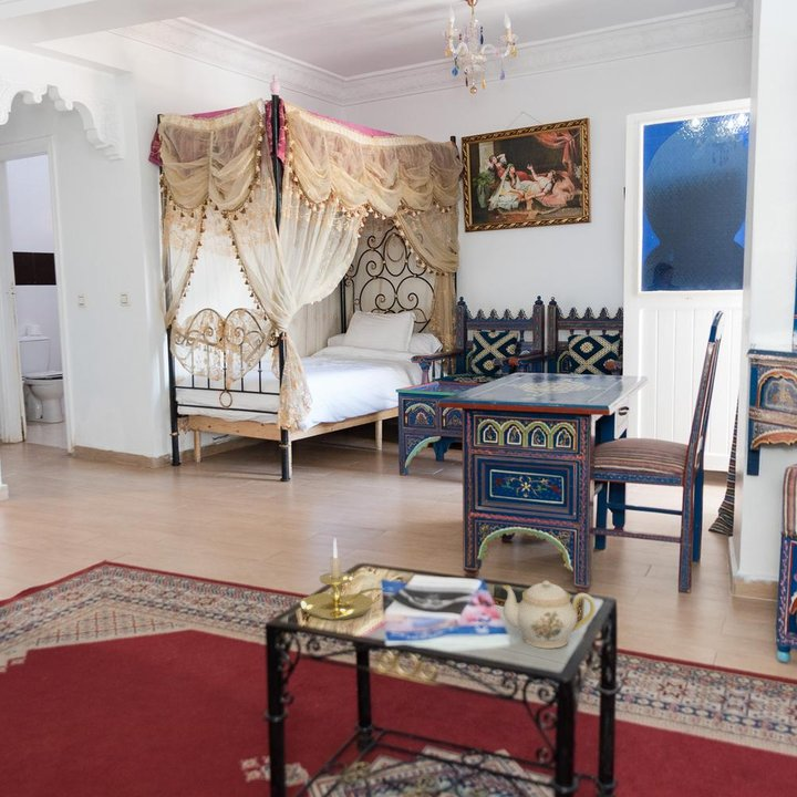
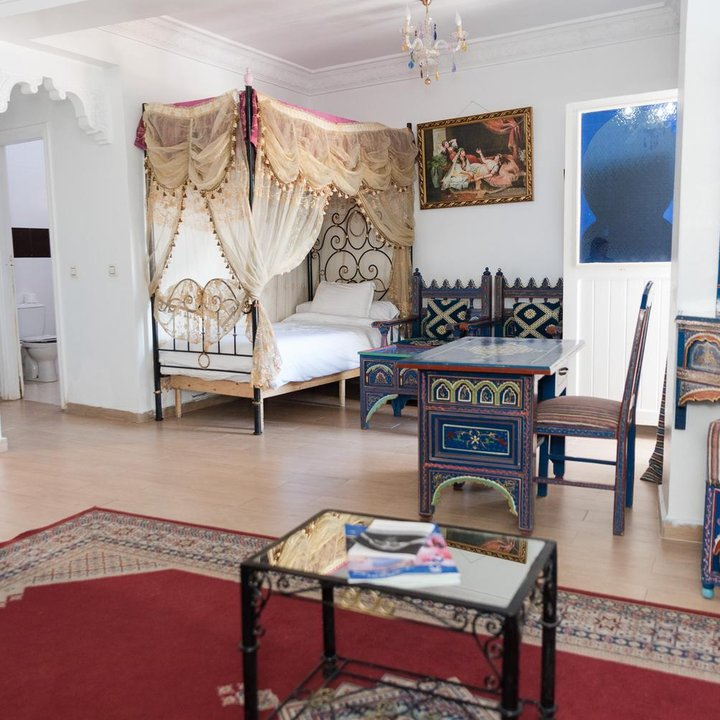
- candle holder [299,537,385,621]
- teapot [501,580,597,650]
